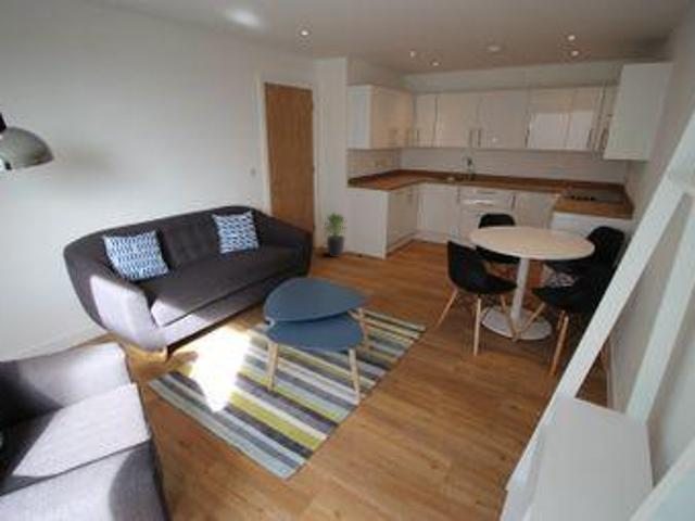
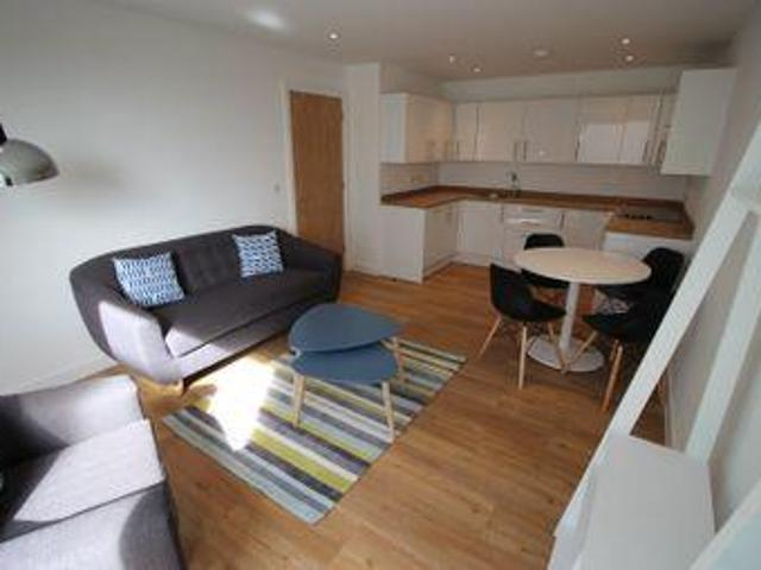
- potted plant [323,212,350,258]
